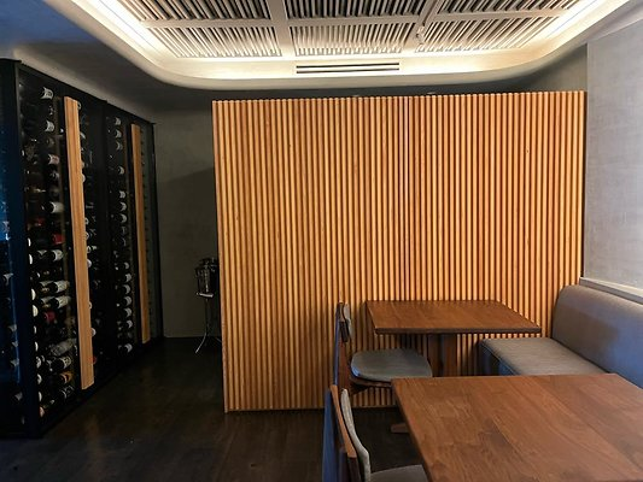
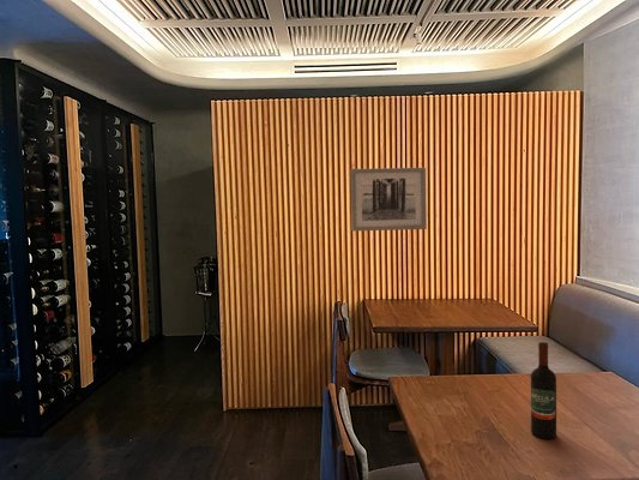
+ wall art [350,167,428,232]
+ wine bottle [530,341,557,440]
